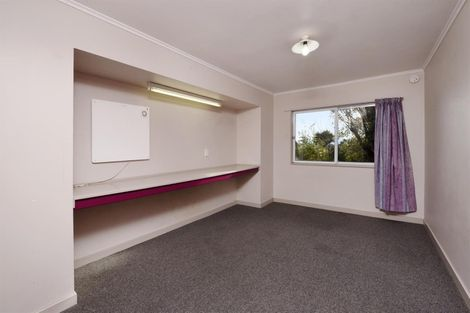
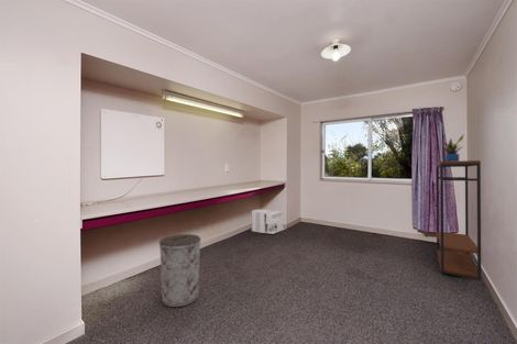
+ trash can [158,233,201,308]
+ shelving unit [436,159,482,281]
+ architectural model [251,208,286,235]
+ potted plant [441,134,464,162]
